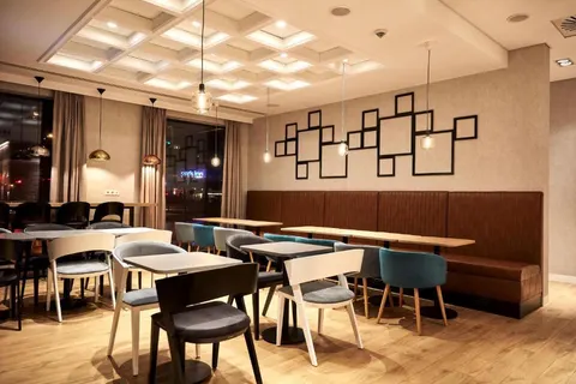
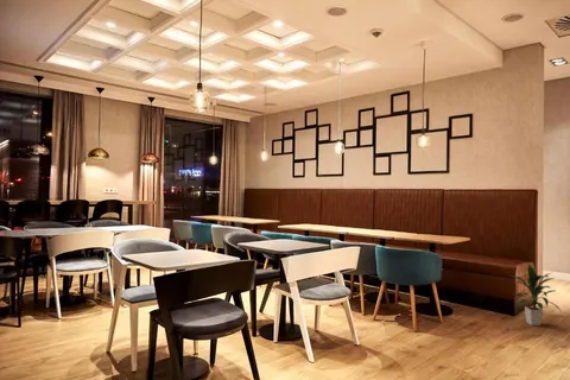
+ indoor plant [509,262,563,327]
